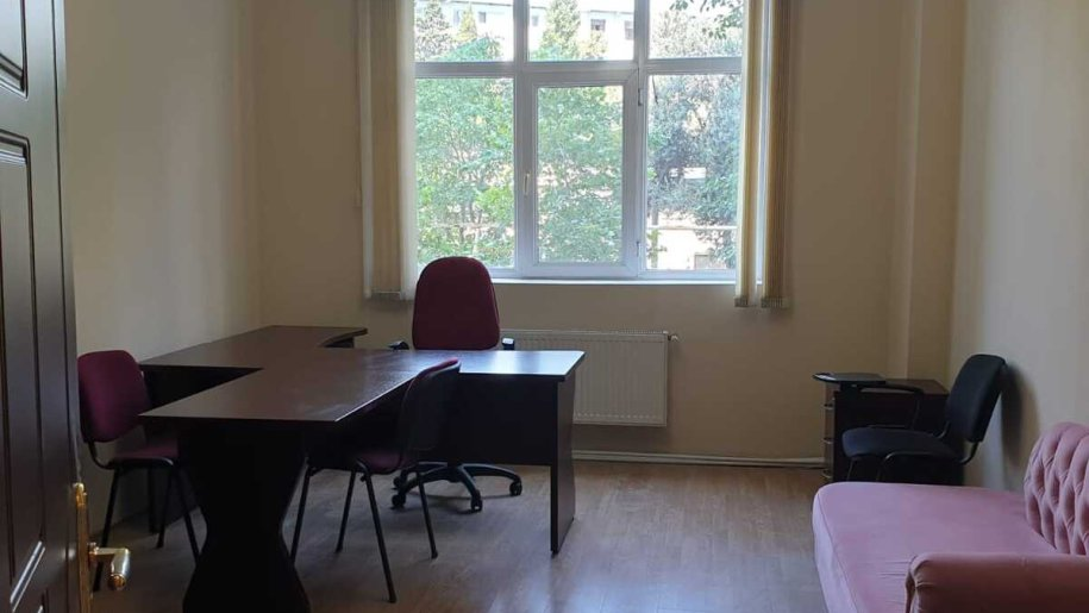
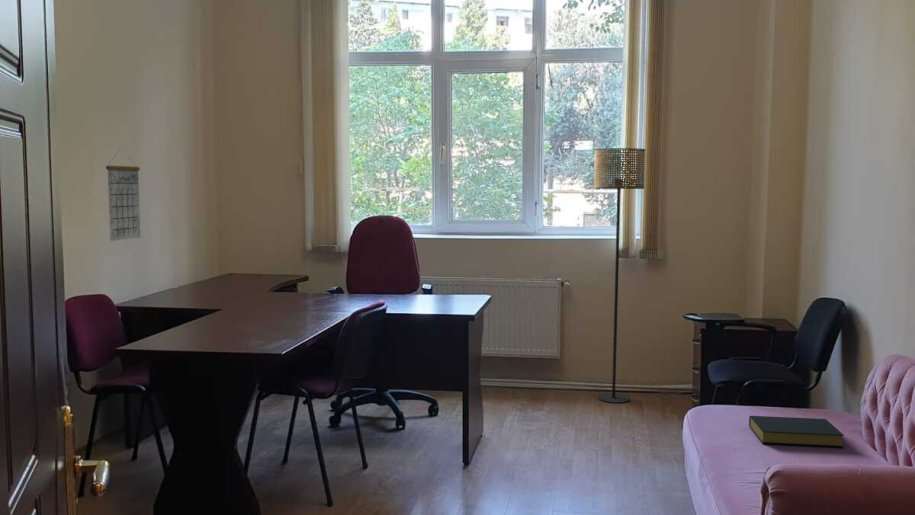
+ floor lamp [593,147,646,404]
+ calendar [105,149,141,242]
+ hardback book [748,415,845,448]
